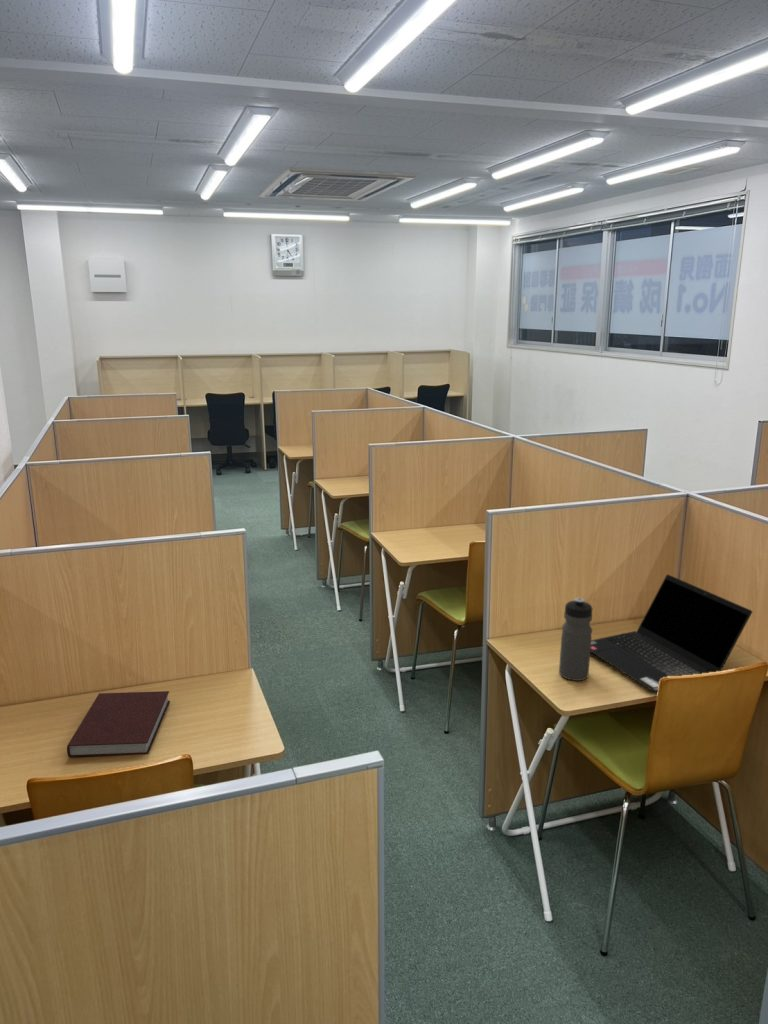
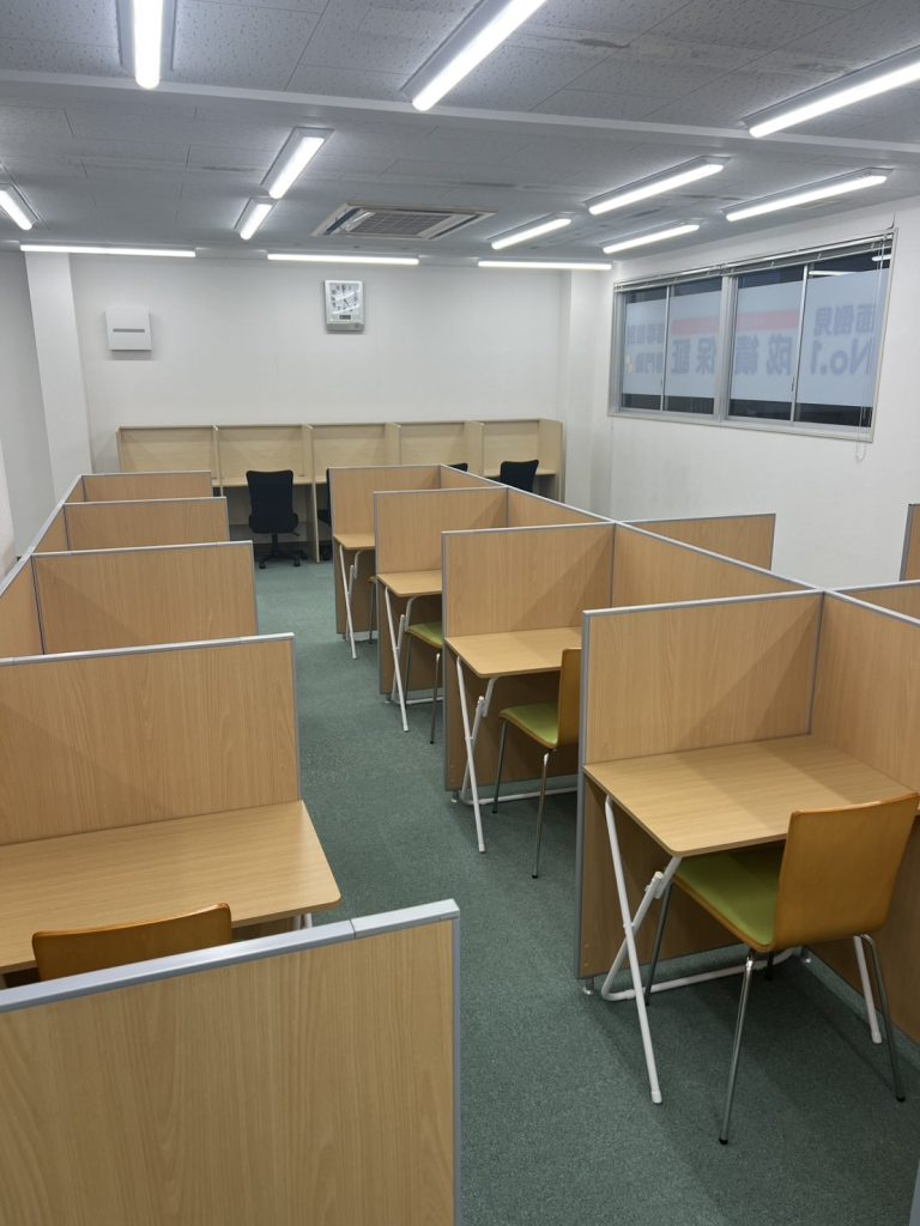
- water bottle [558,597,593,682]
- laptop computer [590,573,753,693]
- notebook [66,690,171,758]
